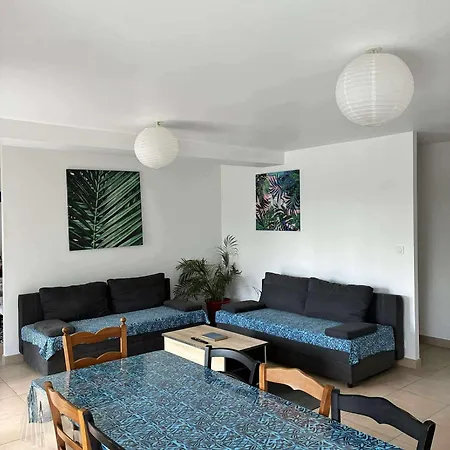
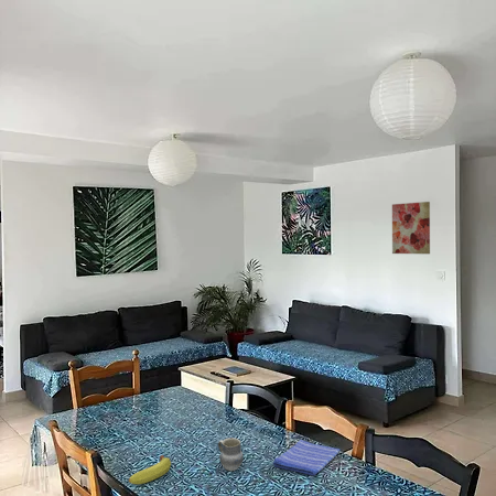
+ dish towel [272,439,341,476]
+ fruit [128,454,172,485]
+ wall art [391,201,431,255]
+ cup [217,436,245,472]
